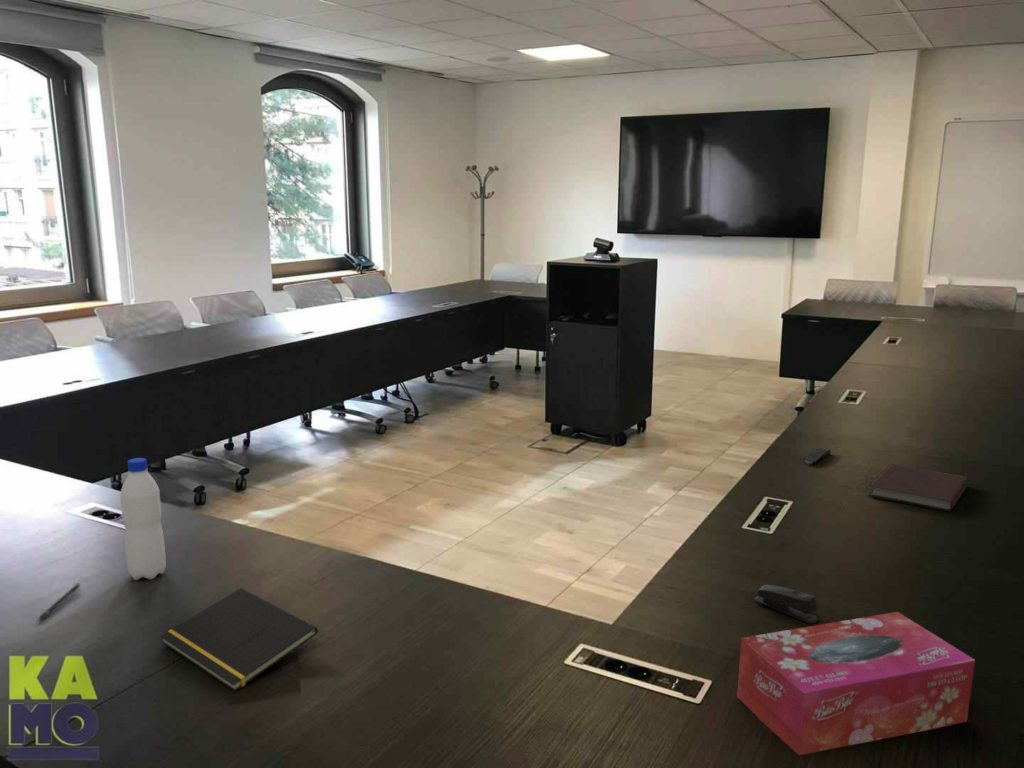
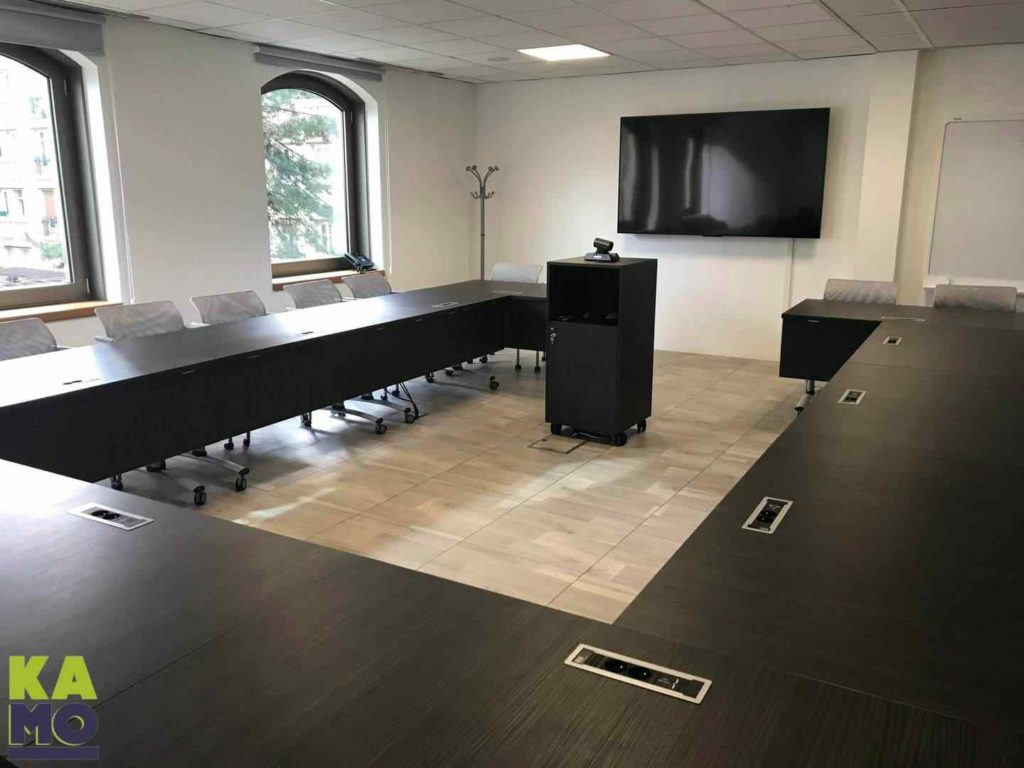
- pen [37,583,81,621]
- notebook [867,463,969,512]
- water bottle [119,457,167,581]
- stapler [754,584,820,625]
- notepad [159,587,319,692]
- tissue box [736,611,976,756]
- remote control [803,447,832,465]
